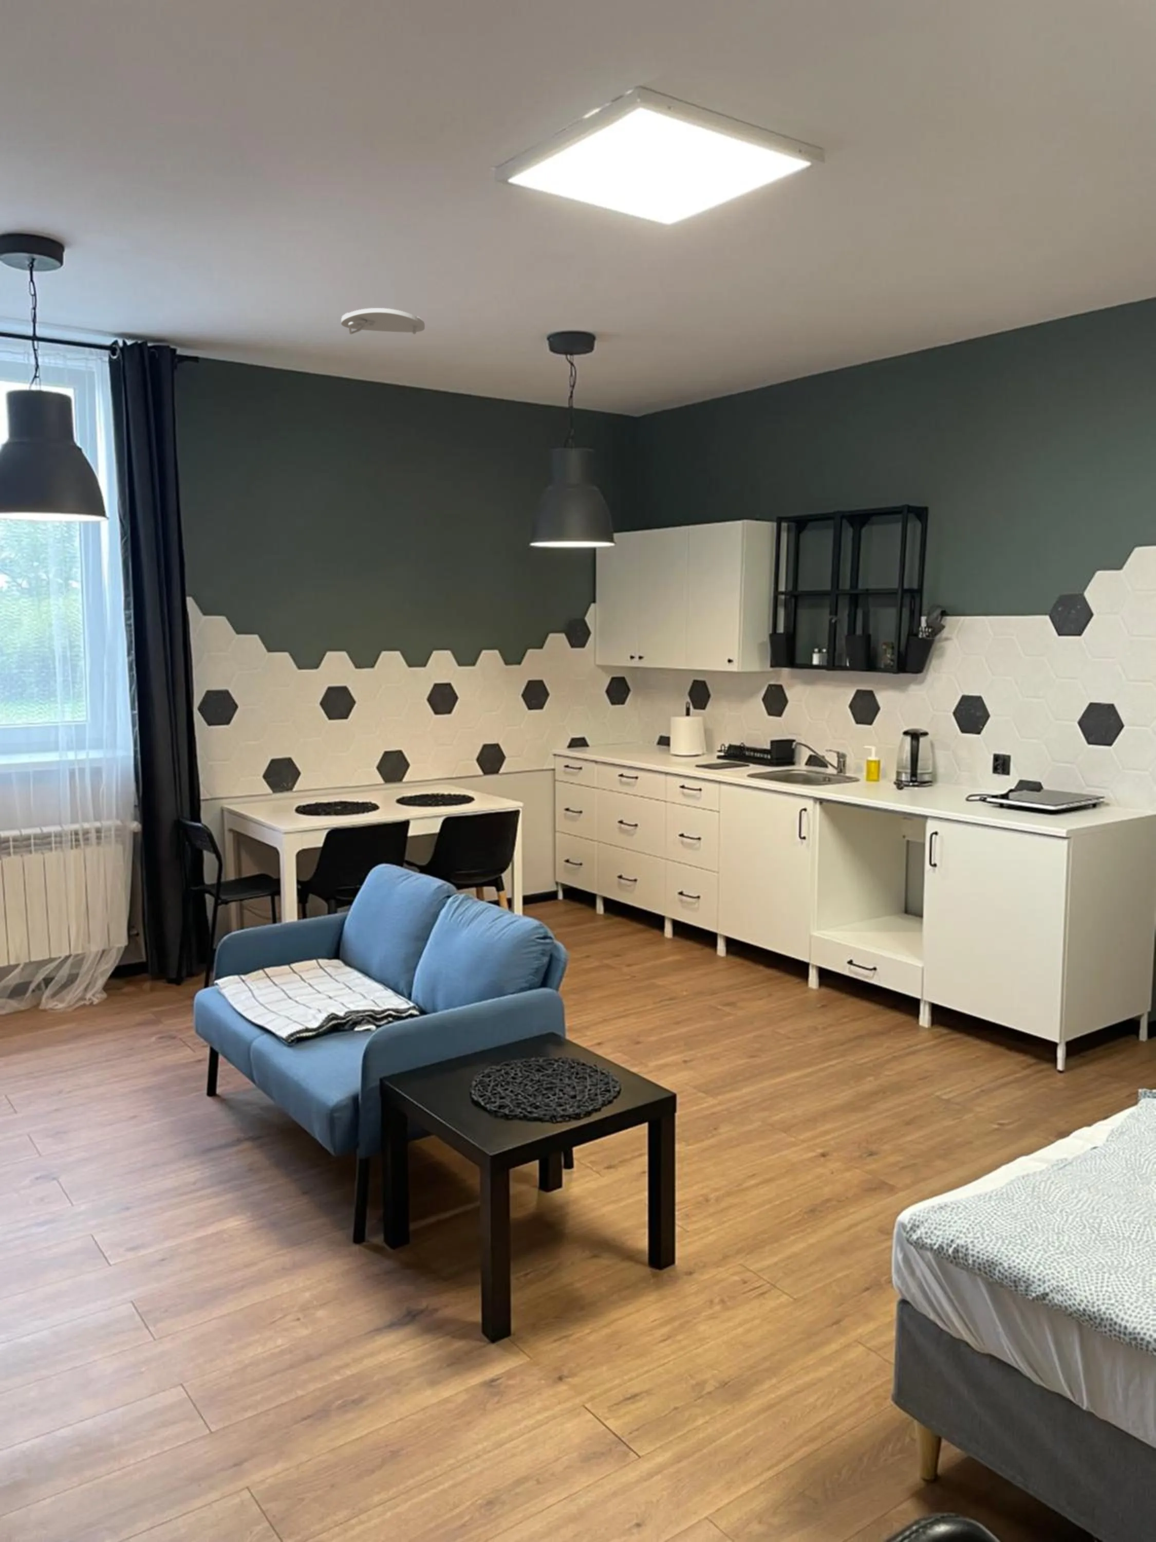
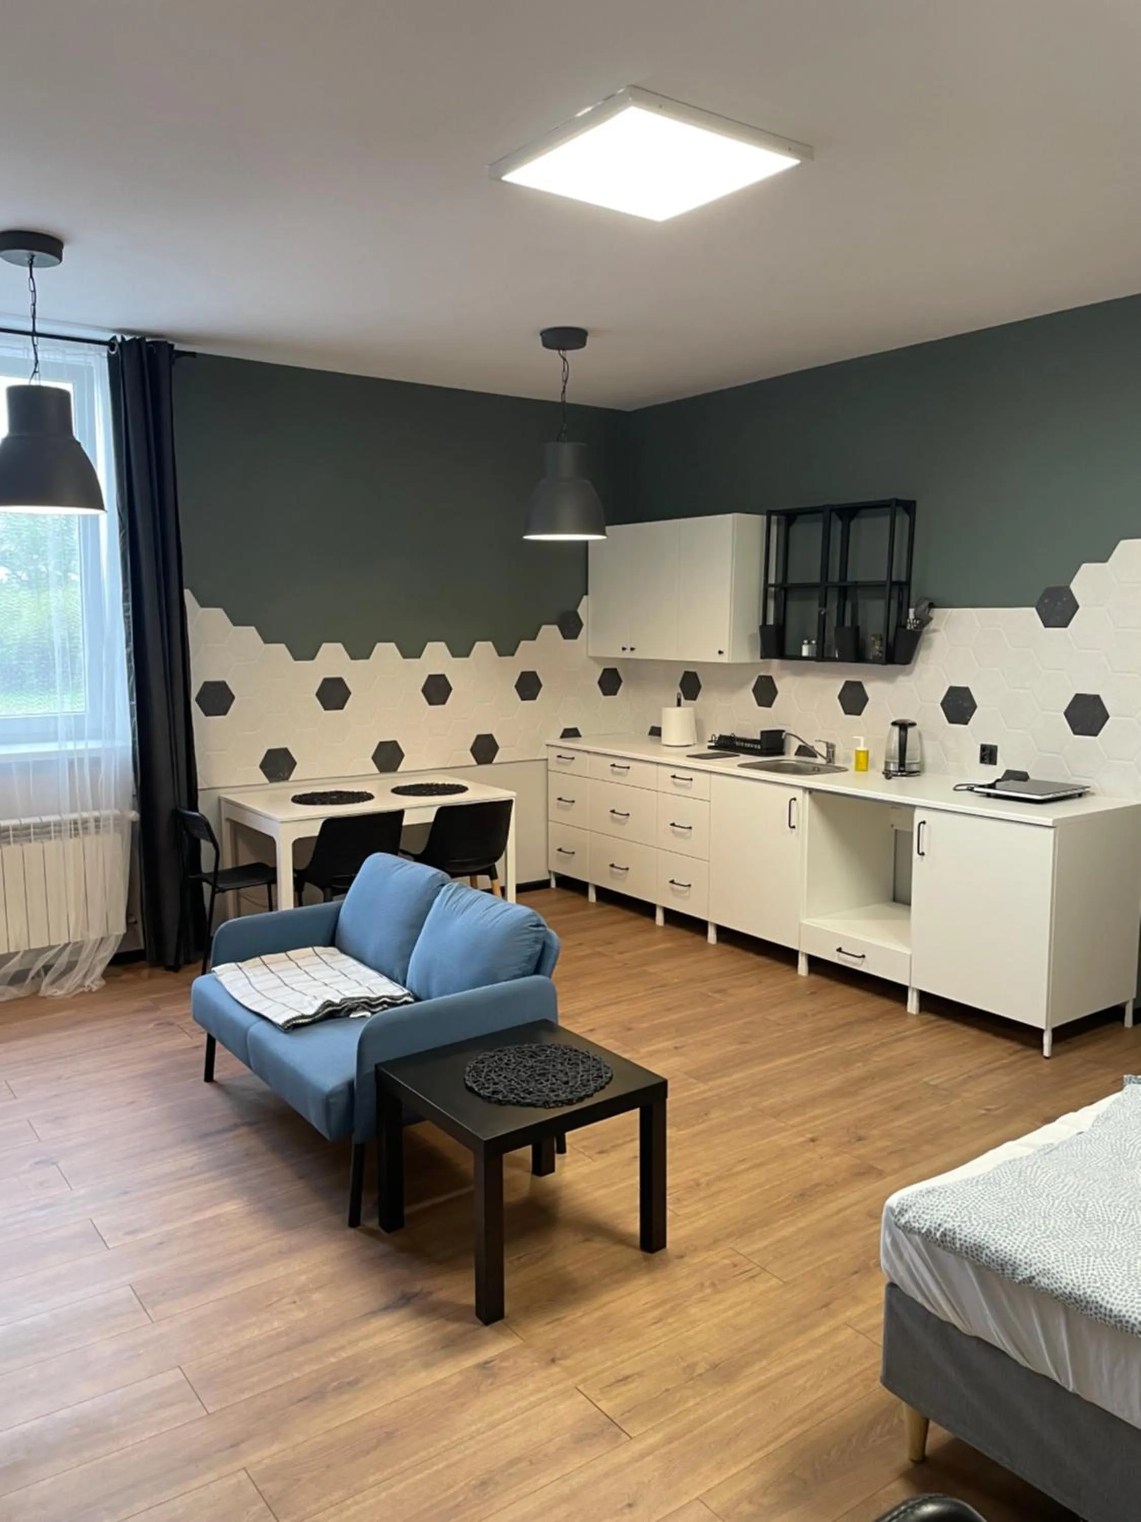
- smoke detector [341,307,425,335]
